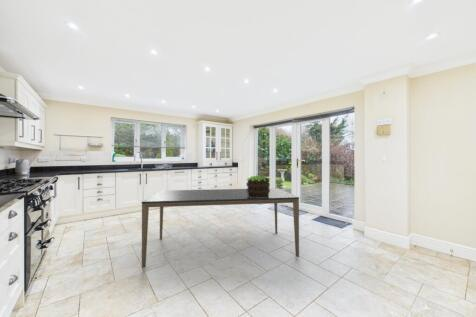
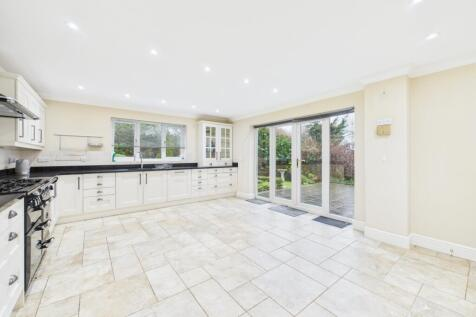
- dining table [141,187,300,269]
- potted plant [245,174,271,198]
